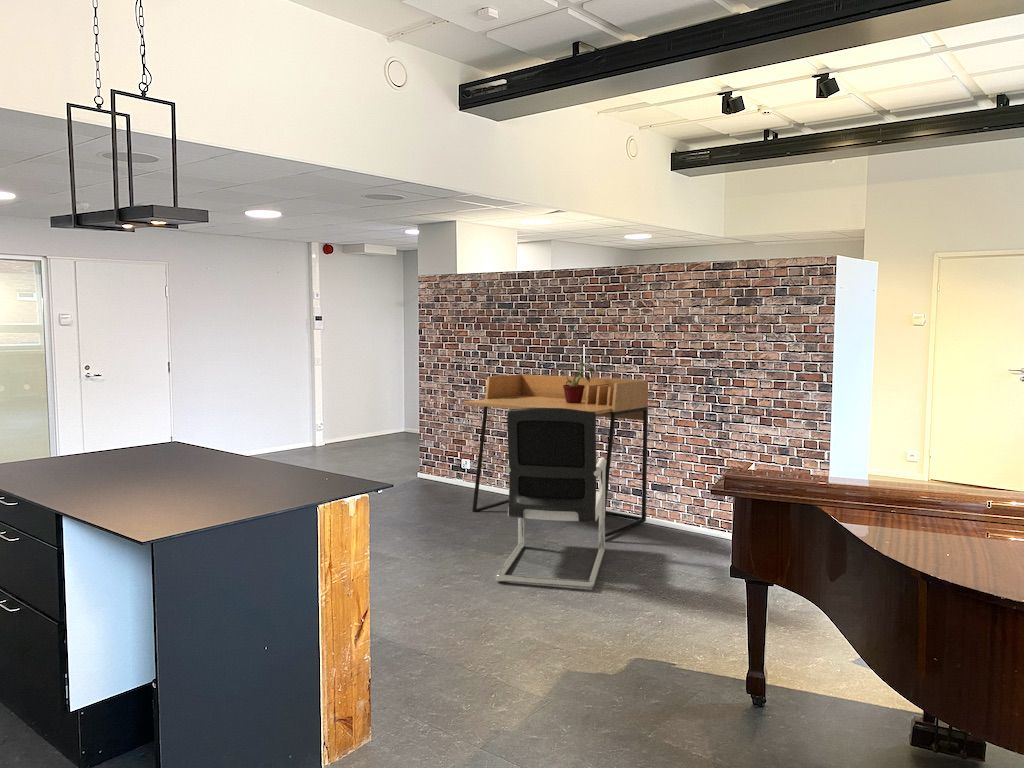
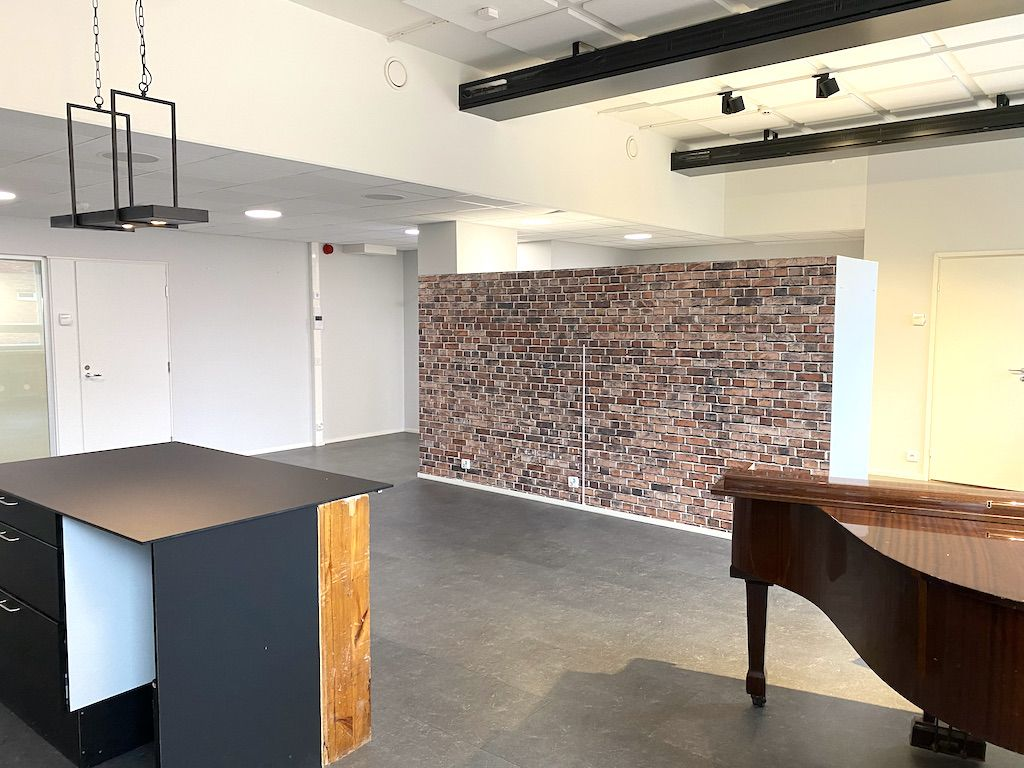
- potted plant [559,355,596,403]
- desk [462,373,649,538]
- office chair [495,408,606,589]
